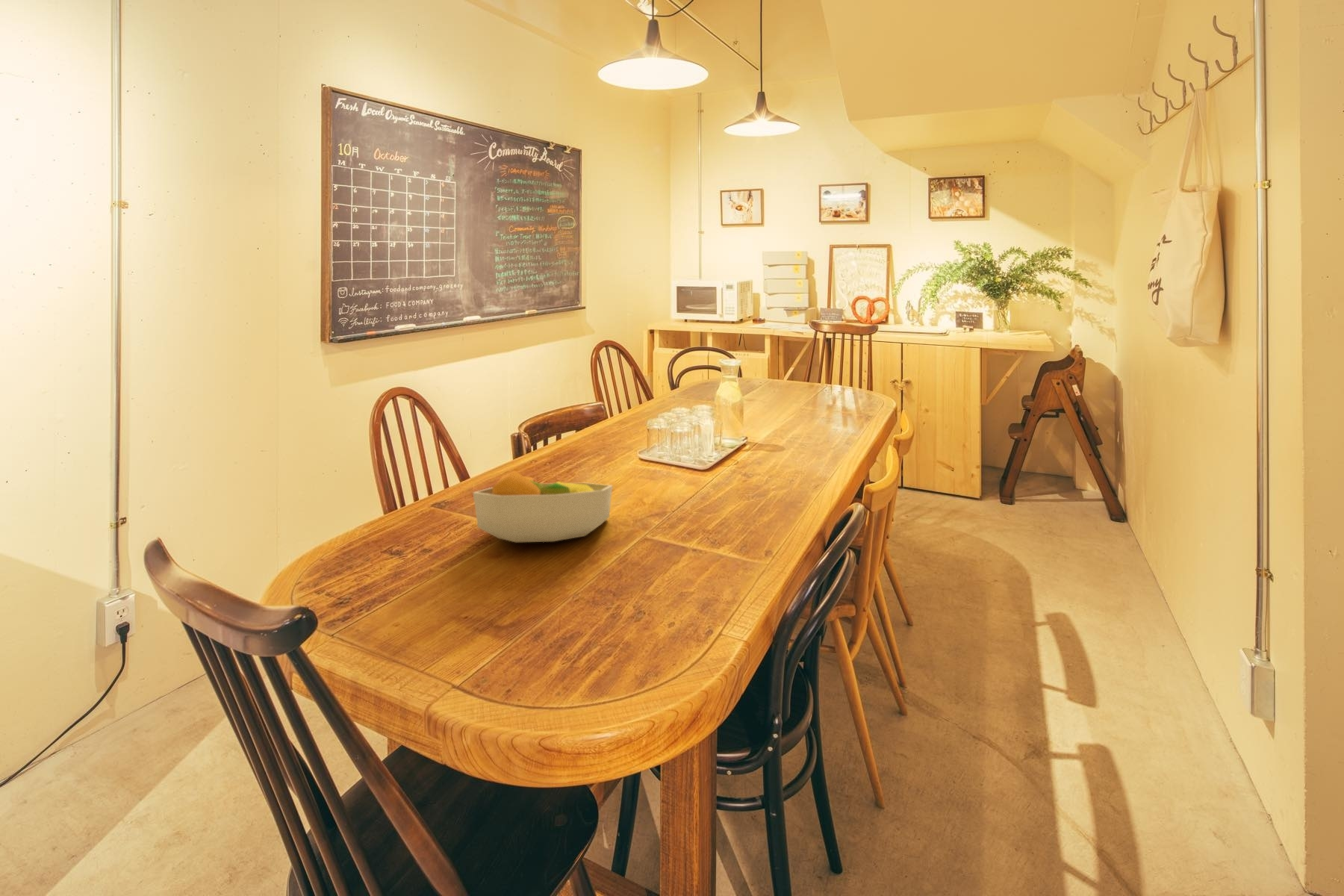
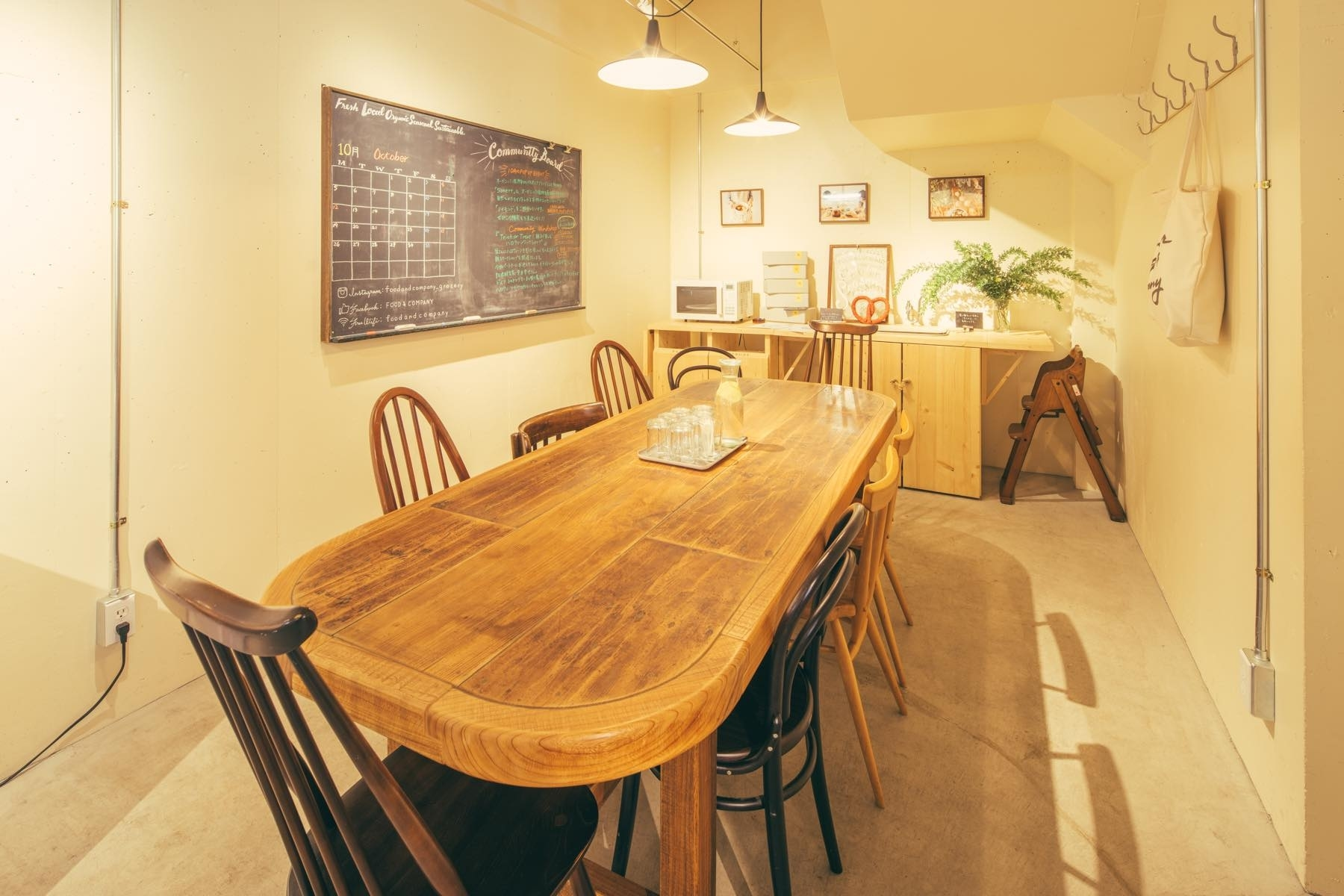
- fruit bowl [472,470,614,543]
